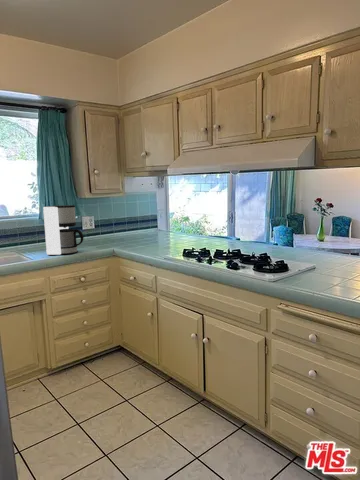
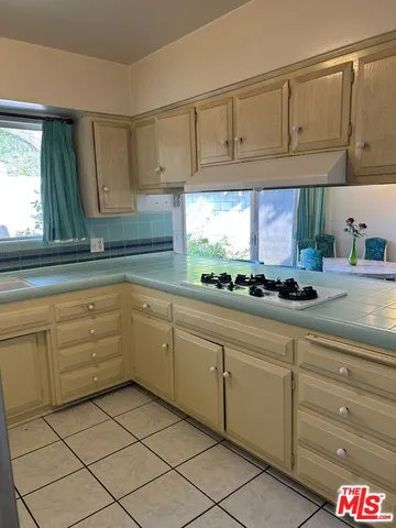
- coffee maker [42,204,84,256]
